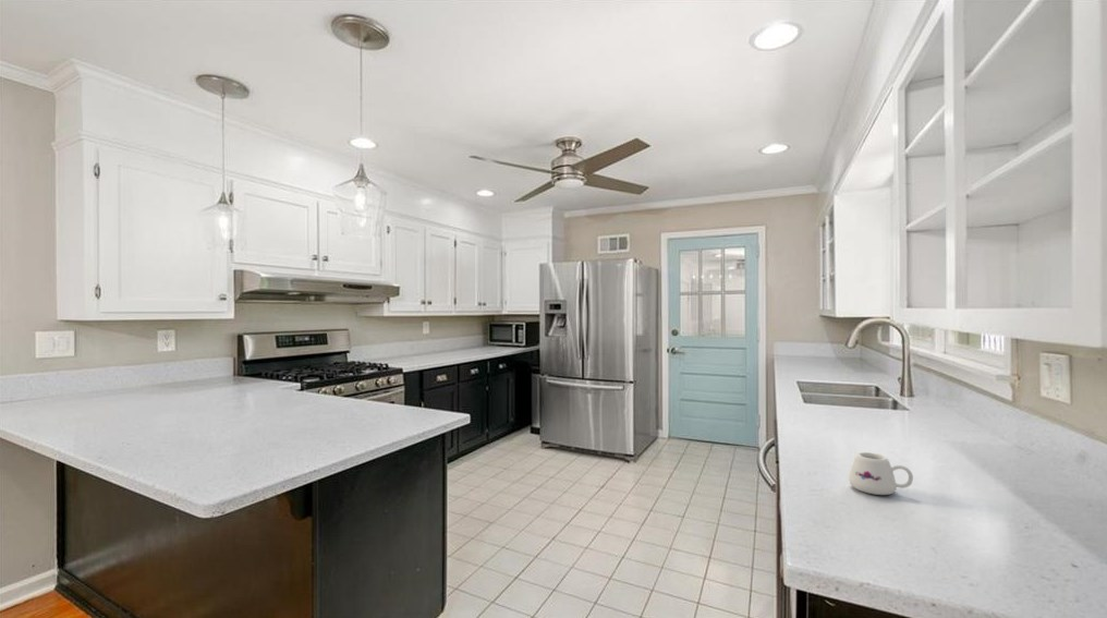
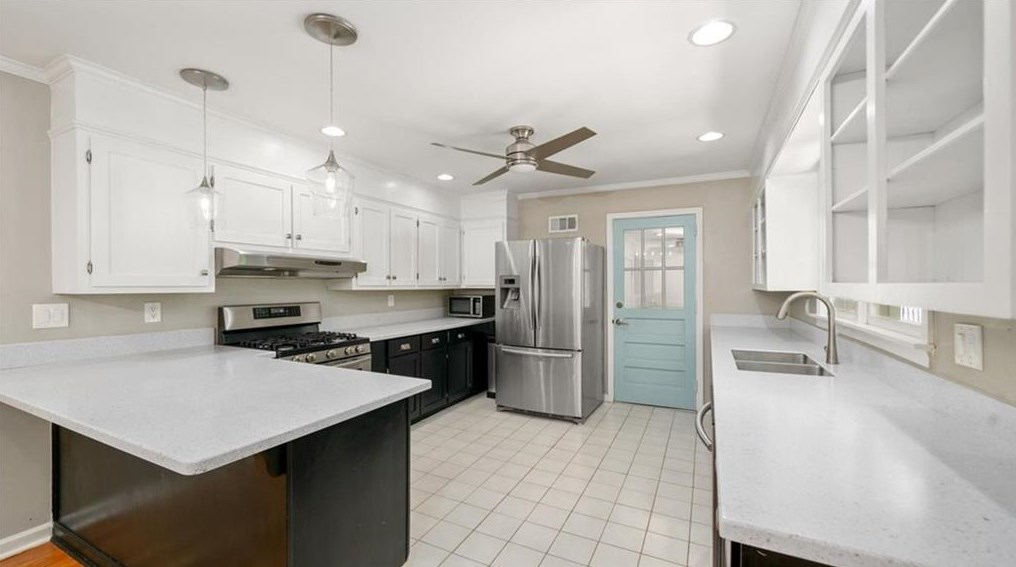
- mug [848,451,914,496]
